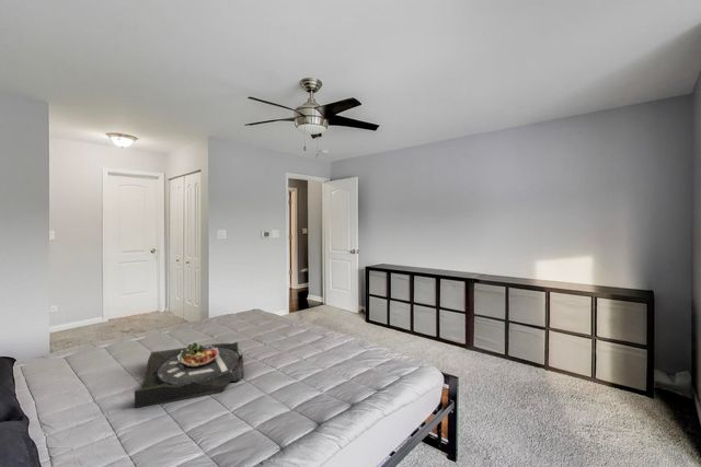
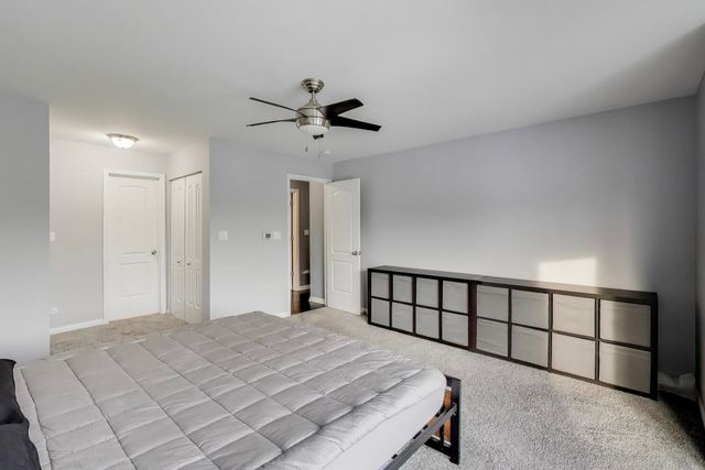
- serving tray [134,341,245,409]
